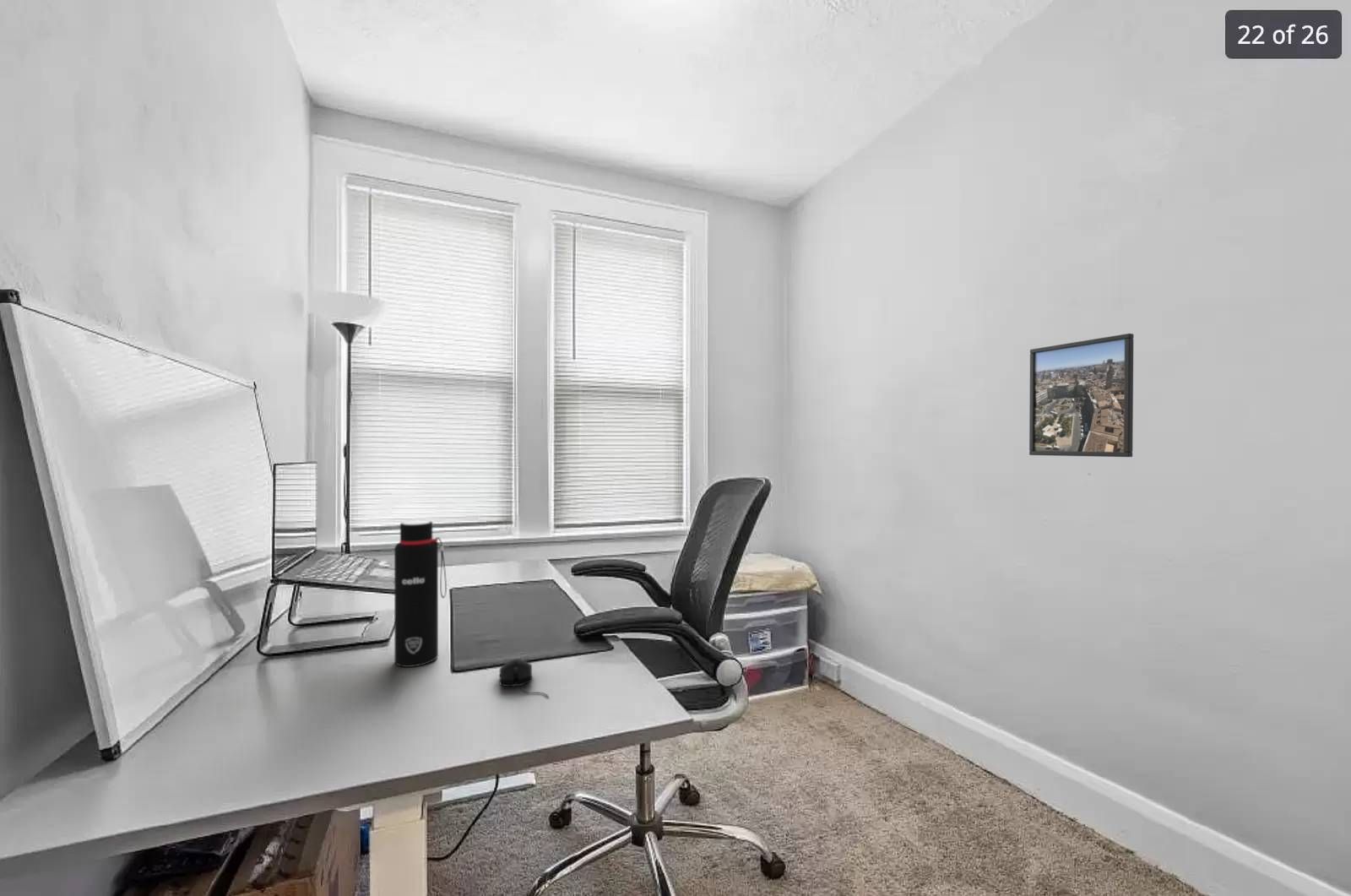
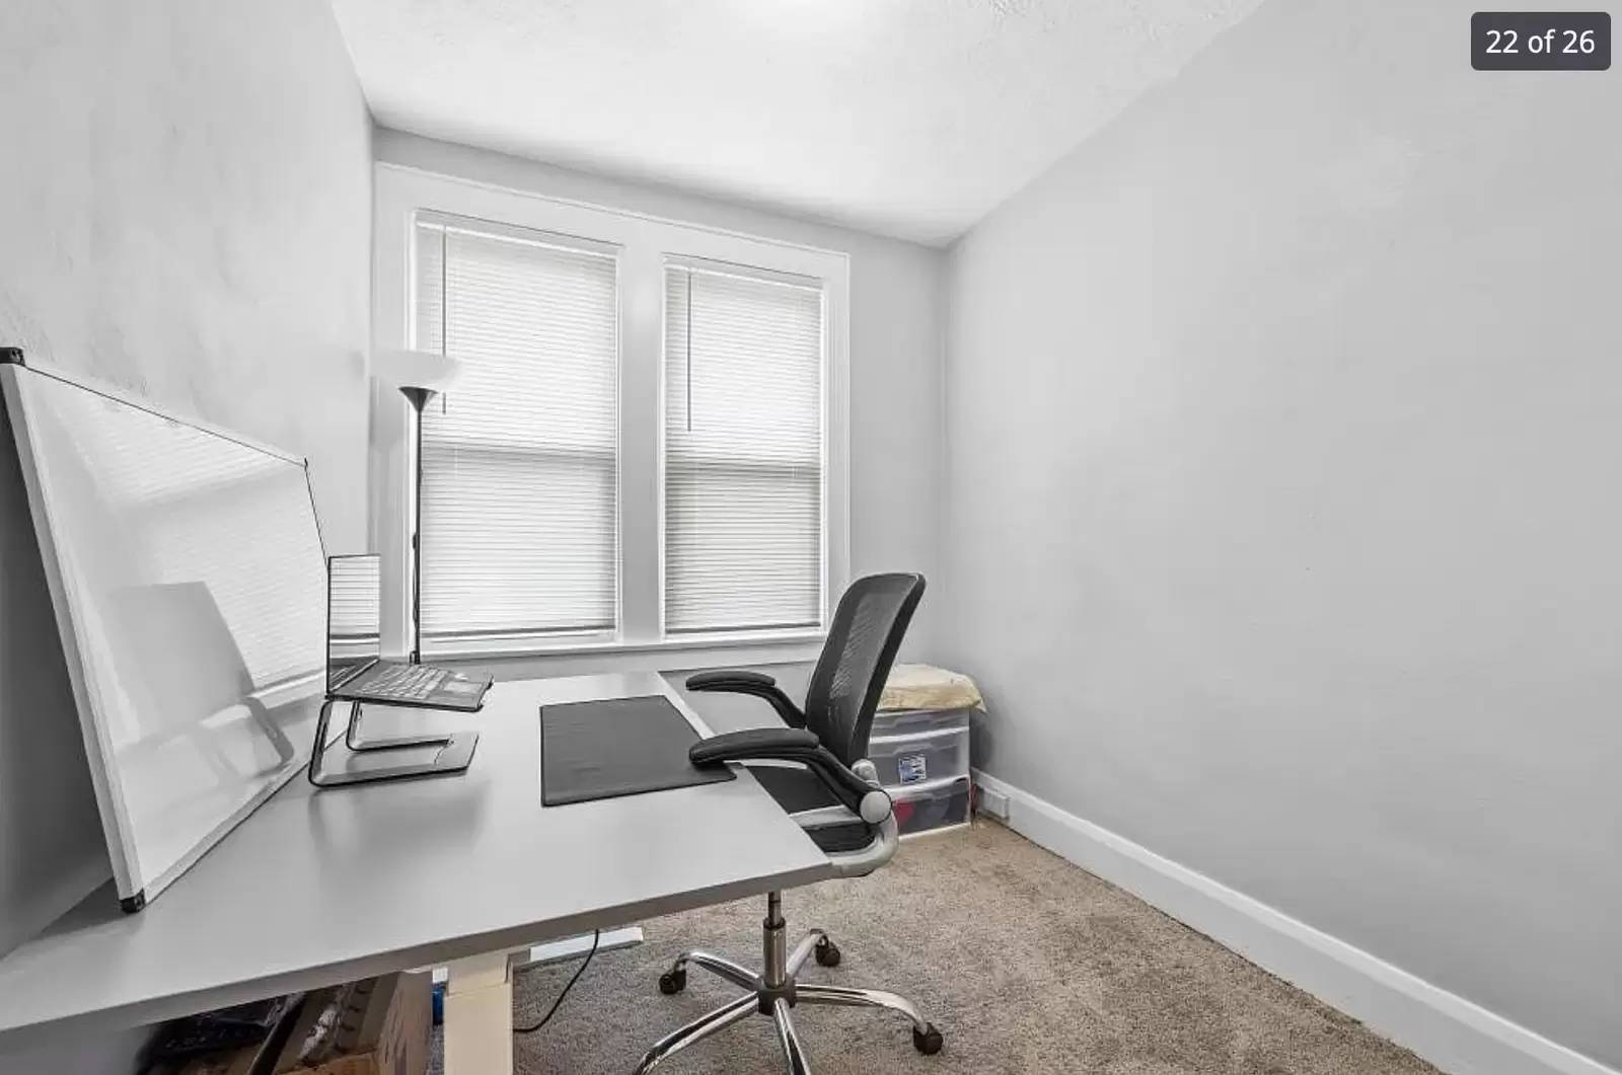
- water bottle [393,520,448,668]
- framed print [1028,333,1135,458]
- computer mouse [499,658,550,698]
